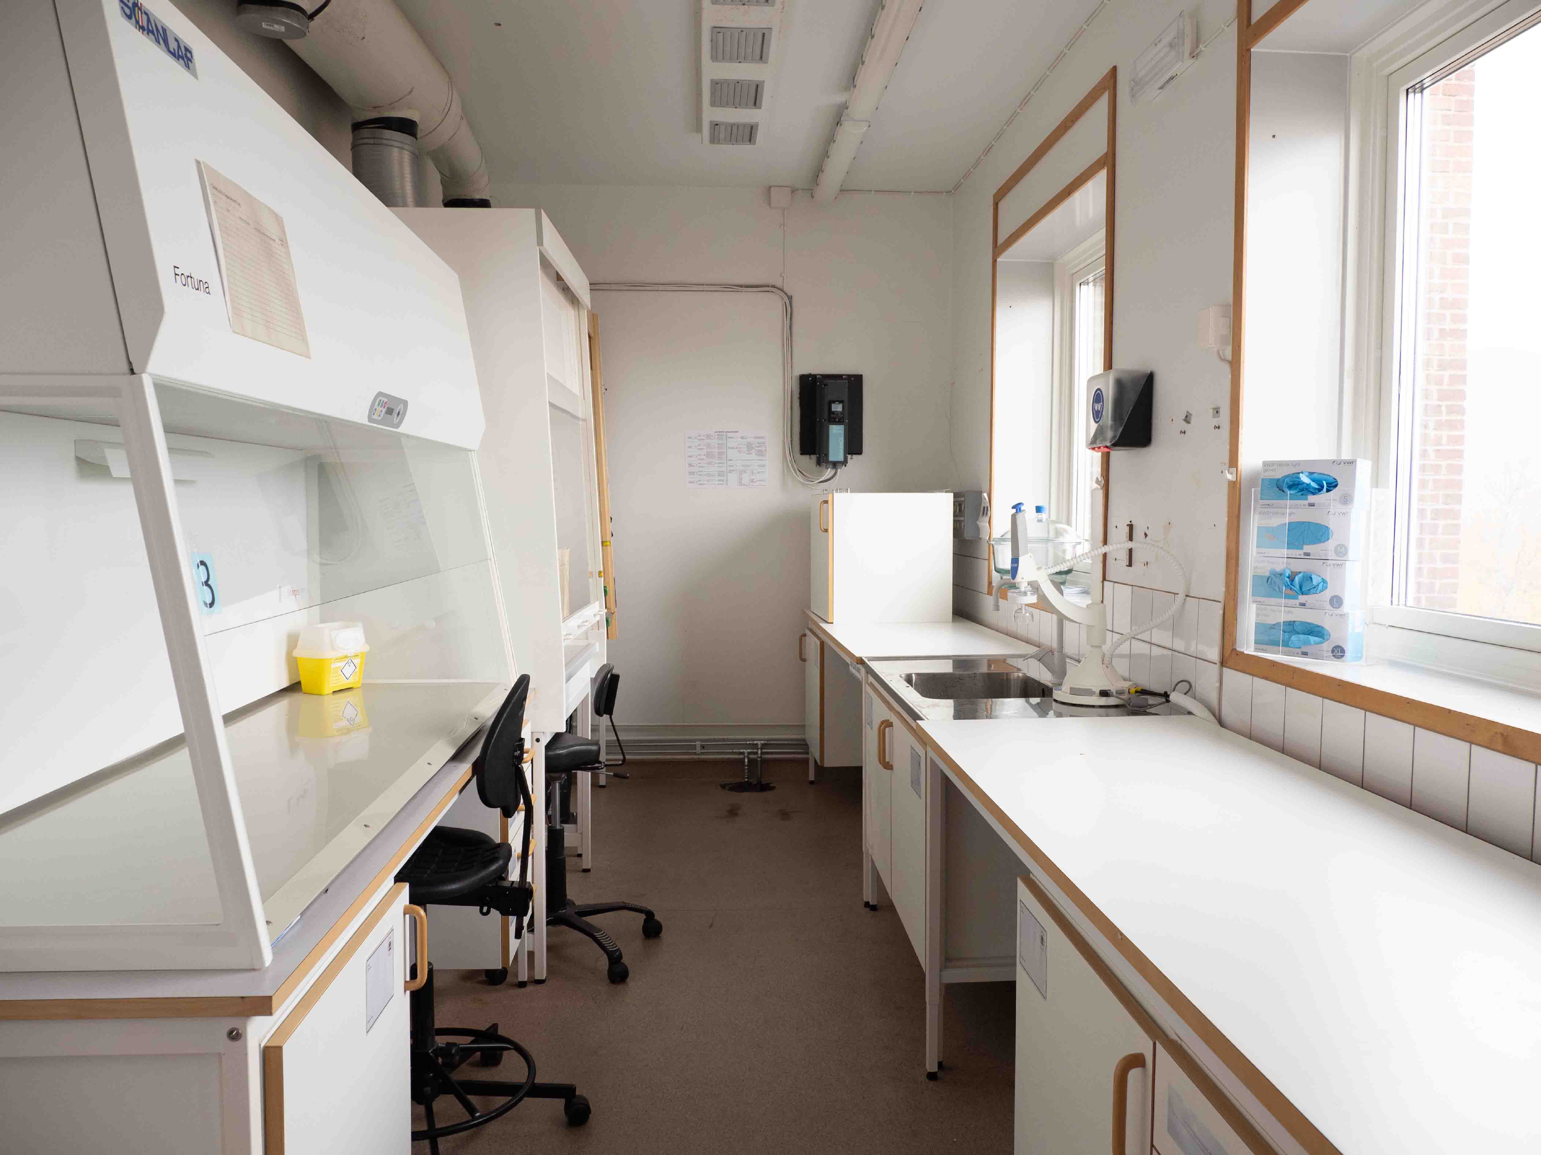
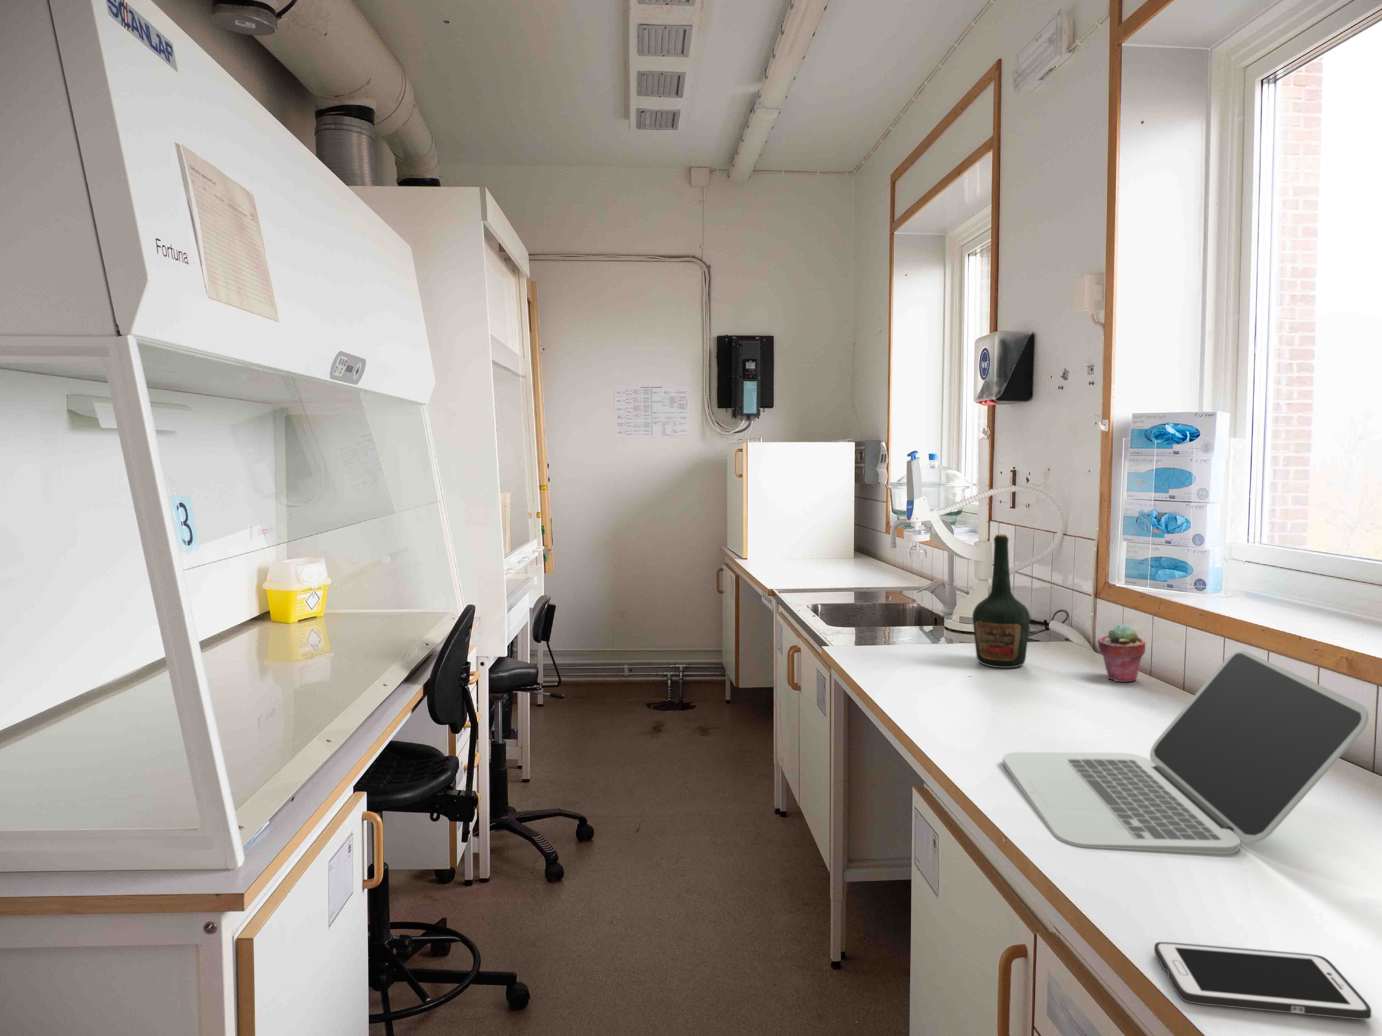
+ cell phone [1153,941,1372,1020]
+ potted succulent [1097,624,1146,682]
+ bottle [972,533,1031,668]
+ laptop [1002,651,1369,854]
